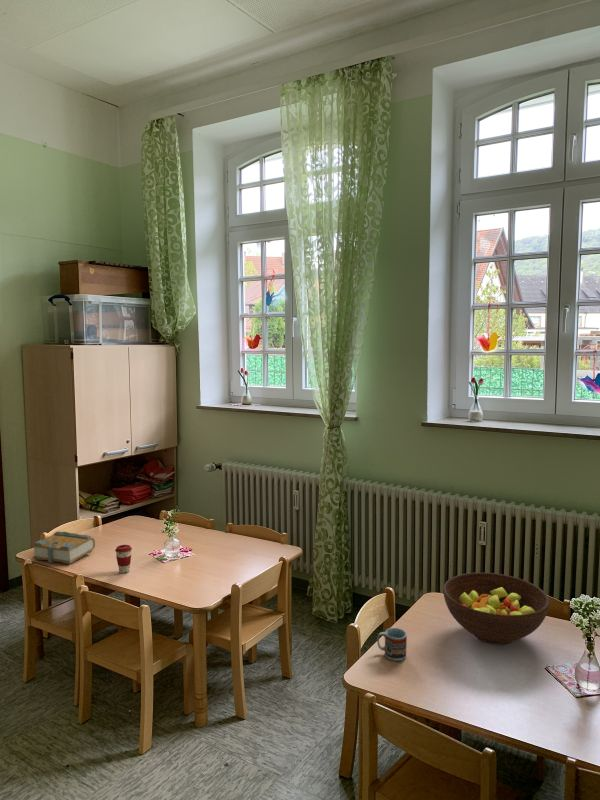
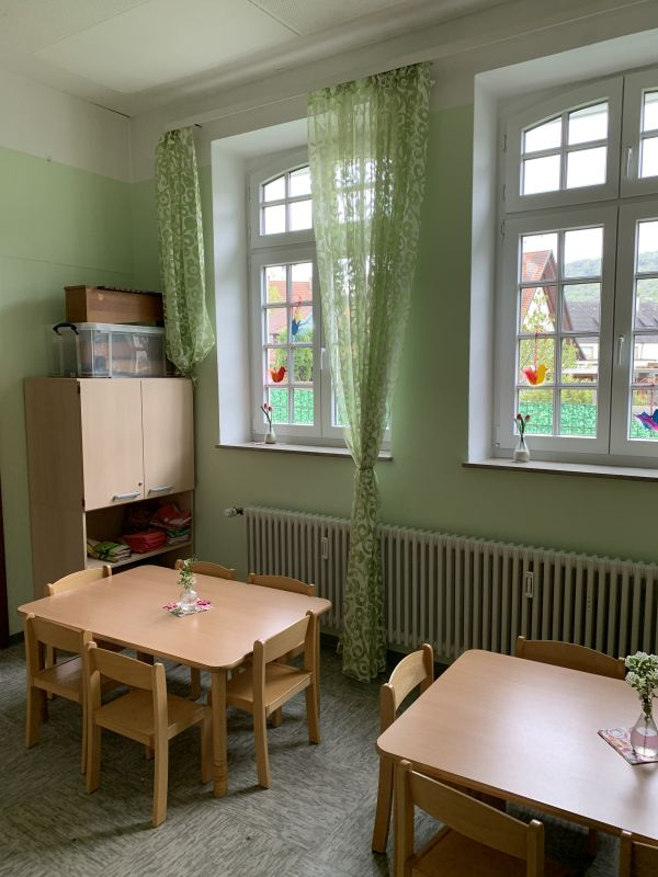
- coffee cup [114,544,133,574]
- fruit bowl [442,572,550,646]
- cup [376,627,408,662]
- book [31,530,96,565]
